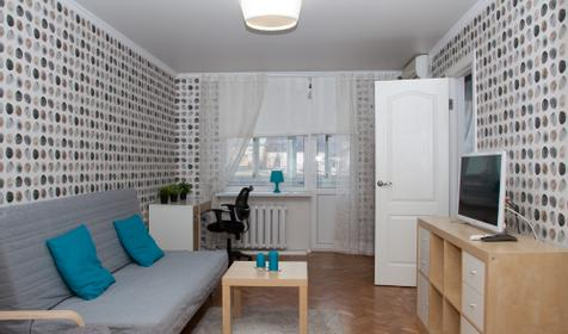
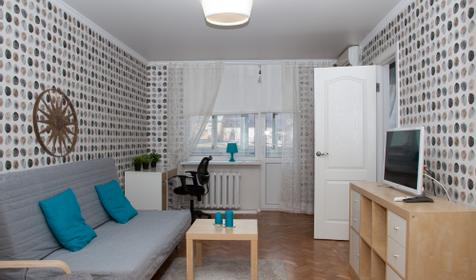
+ wall art [32,88,79,158]
